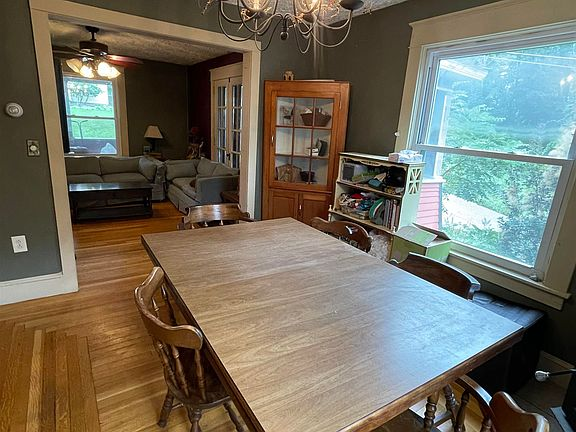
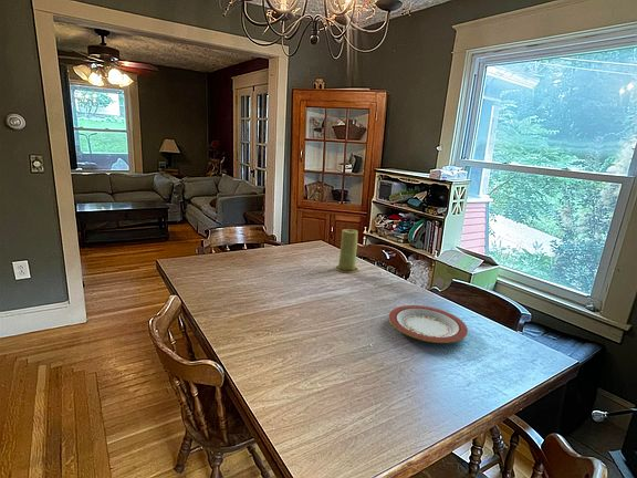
+ plate [387,304,469,344]
+ candle [334,228,359,274]
